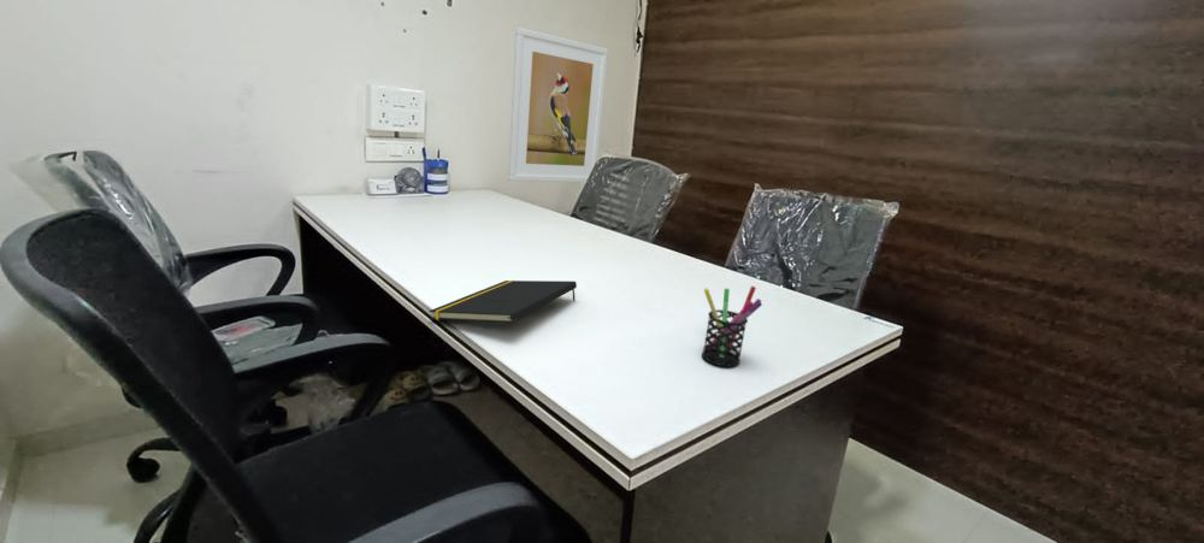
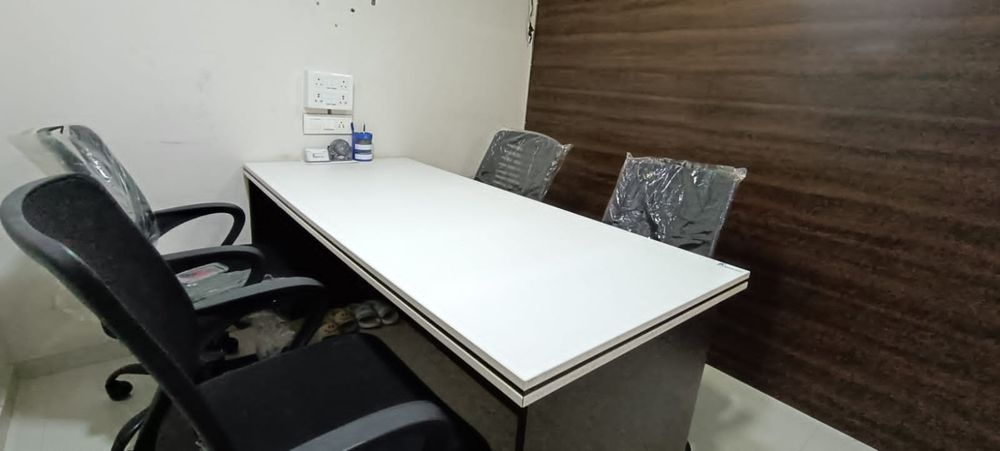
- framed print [507,26,609,183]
- notepad [427,279,578,324]
- pen holder [701,285,763,367]
